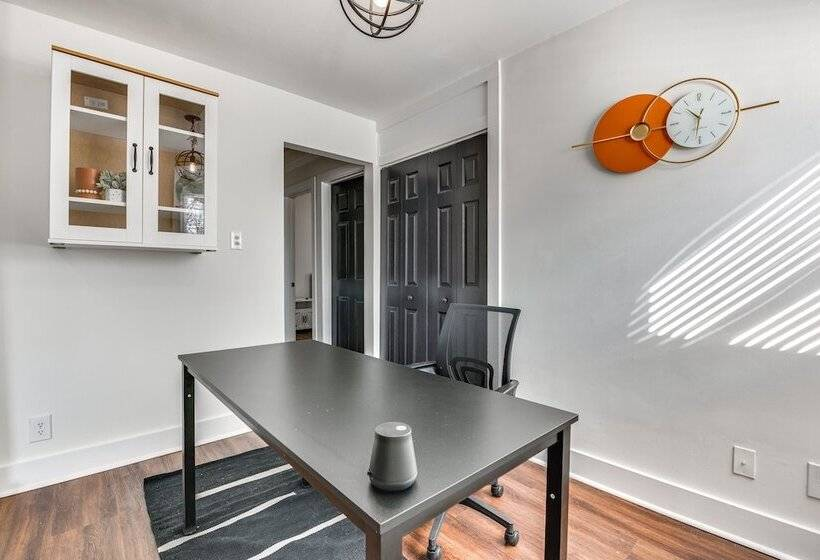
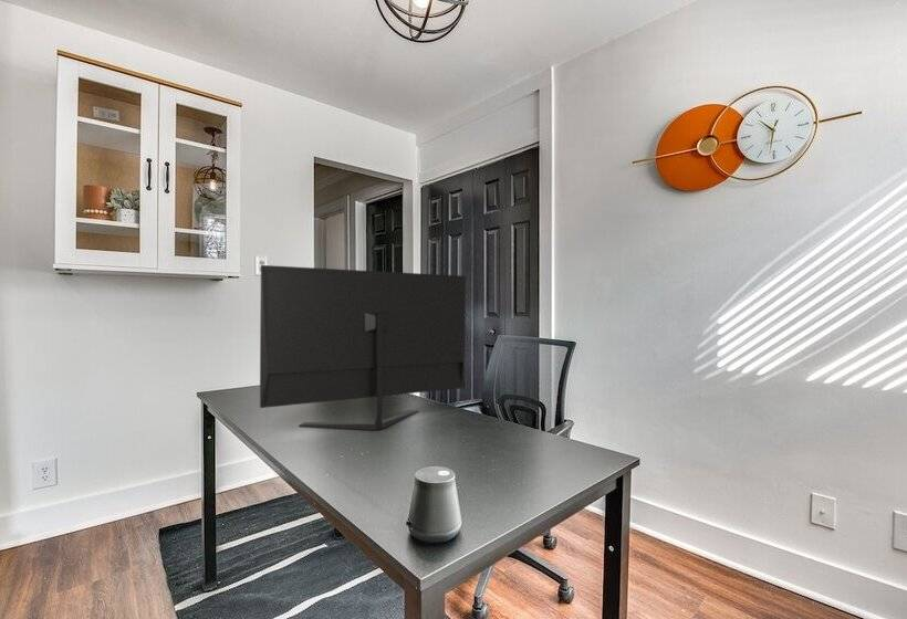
+ monitor [259,264,467,431]
